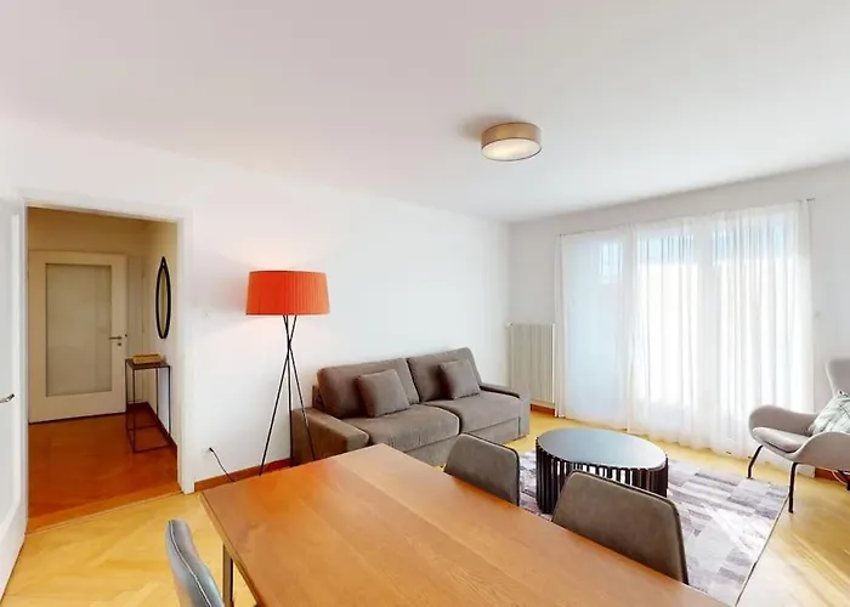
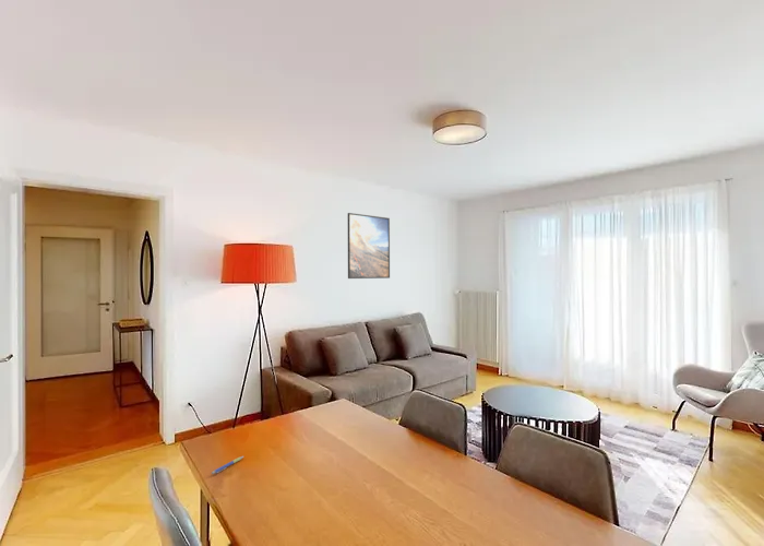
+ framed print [347,212,391,280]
+ pen [211,455,244,475]
